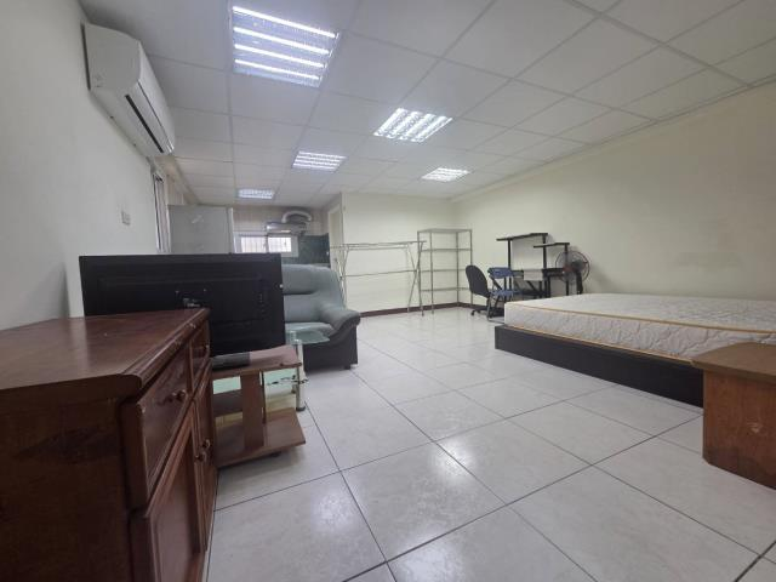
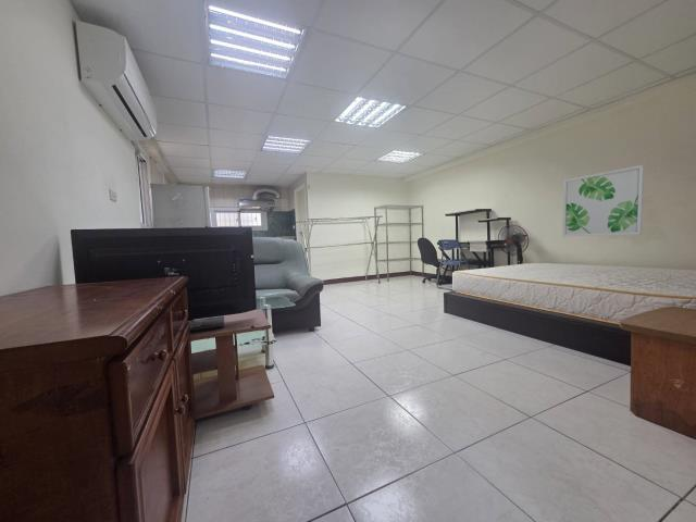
+ wall art [561,164,646,238]
